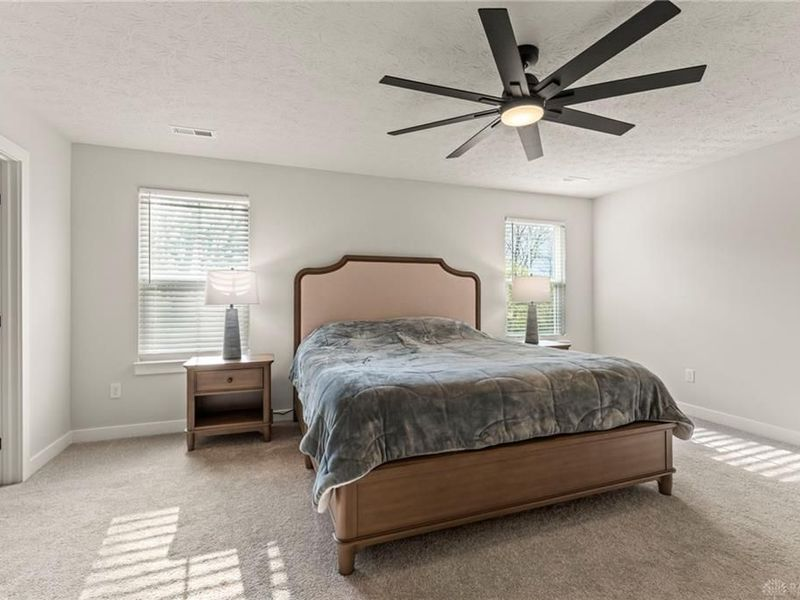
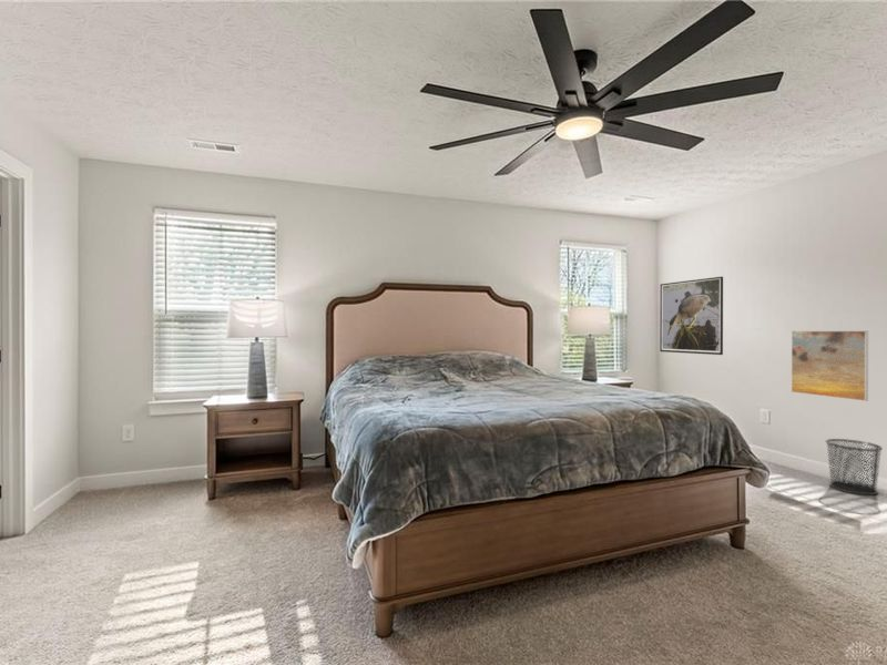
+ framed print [791,329,869,402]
+ waste bin [825,438,884,497]
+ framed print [659,276,724,356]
